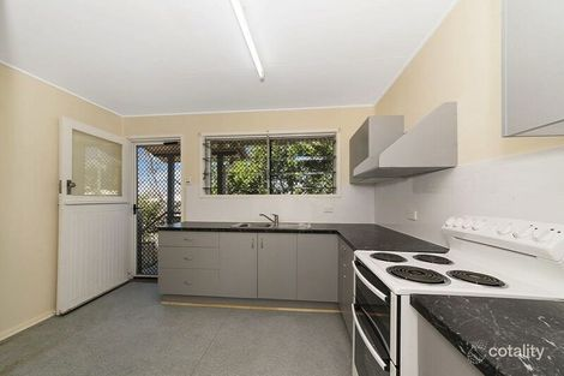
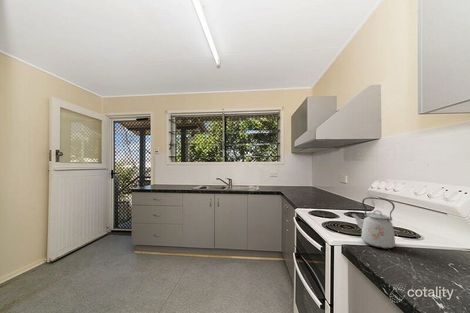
+ kettle [350,196,396,250]
